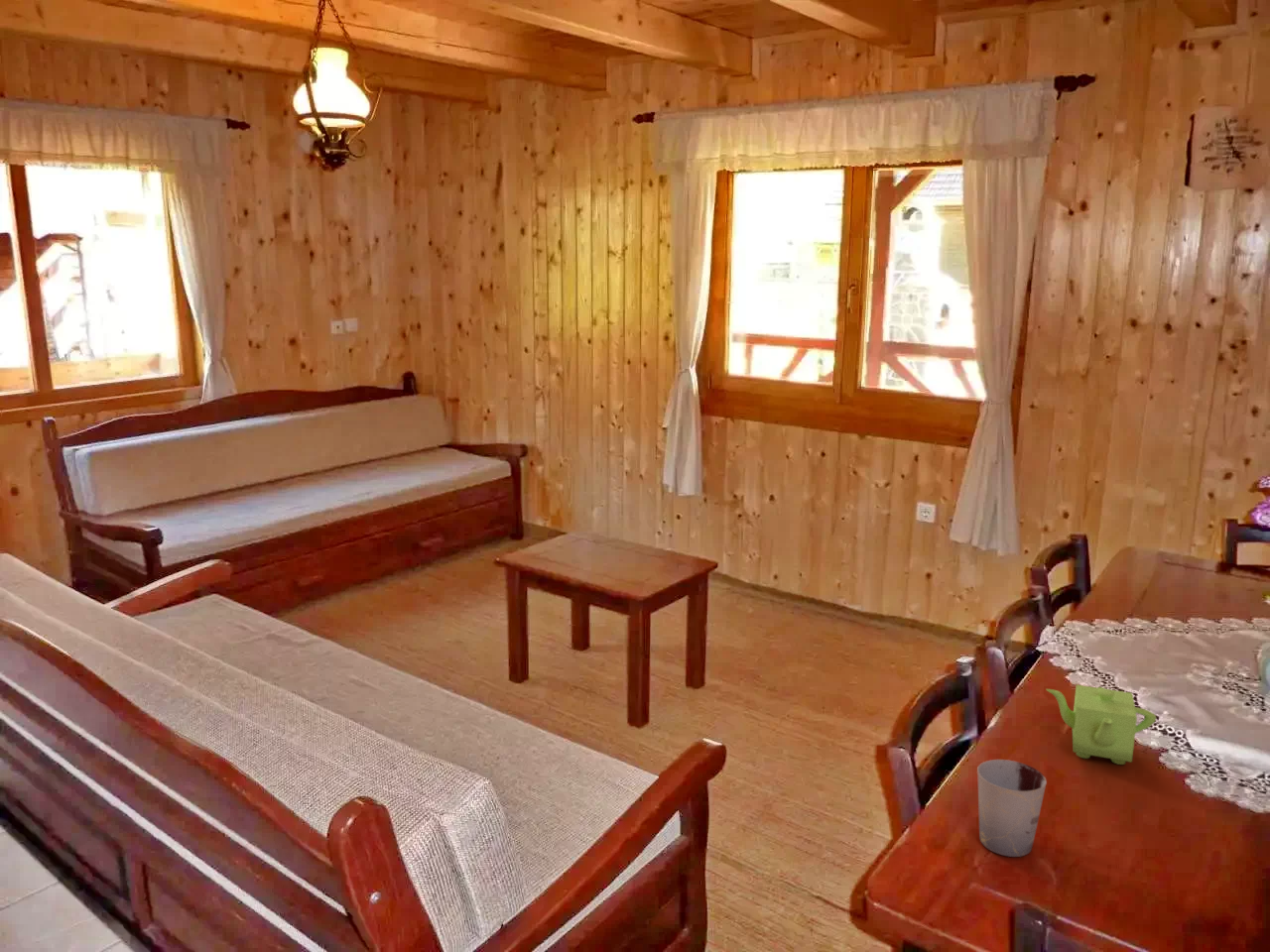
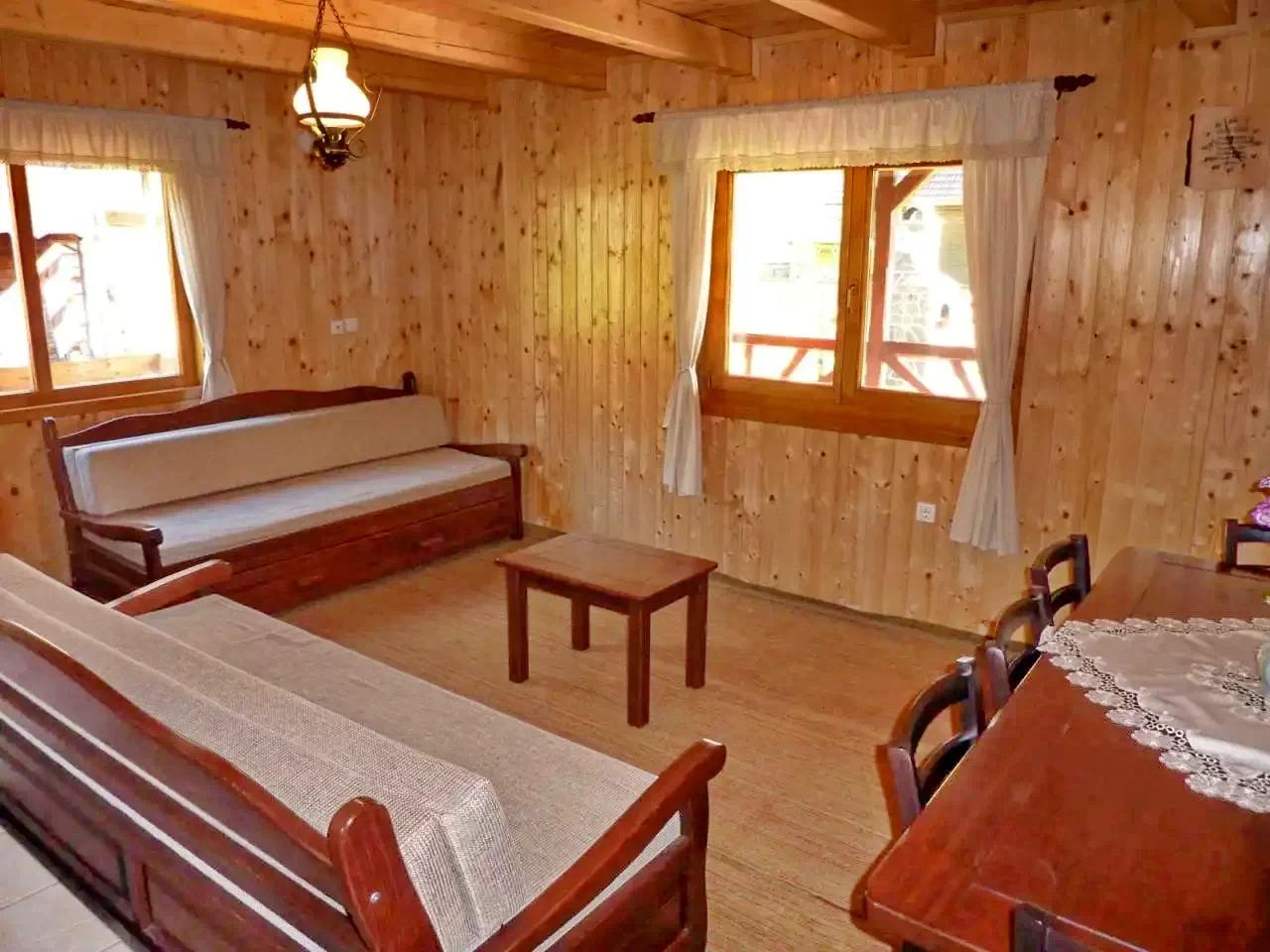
- cup [976,759,1048,858]
- teapot [1045,683,1157,766]
